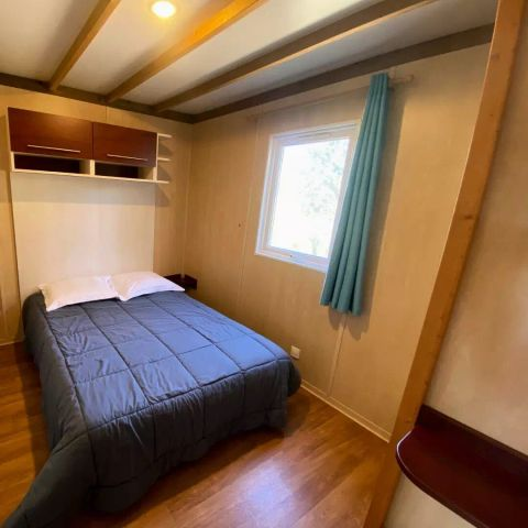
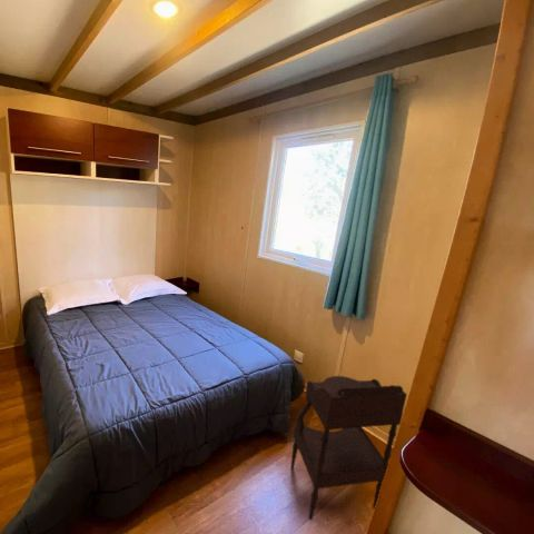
+ side table [290,375,408,521]
